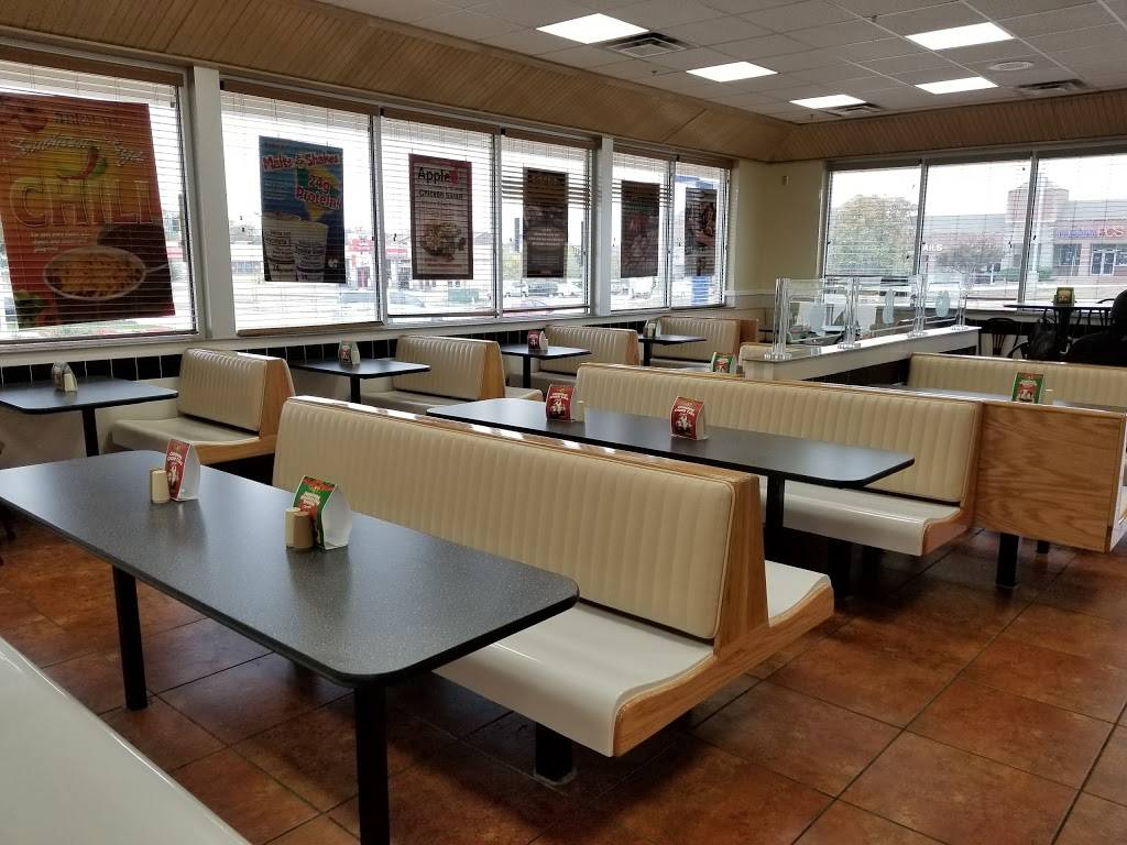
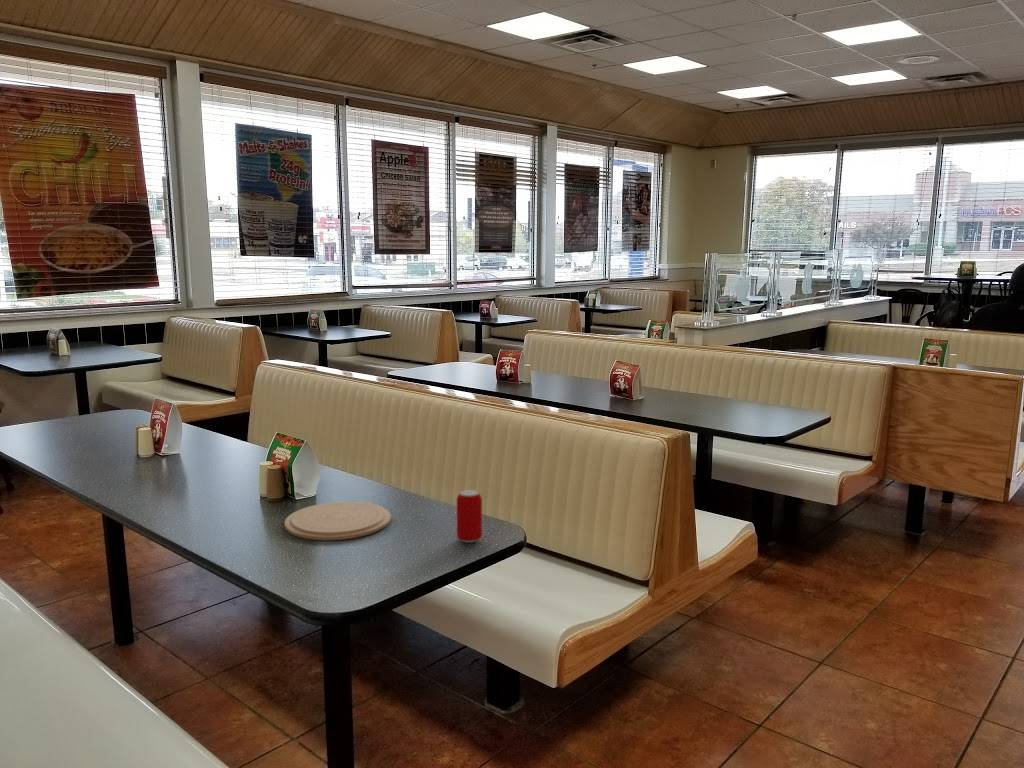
+ plate [283,500,392,541]
+ beverage can [456,489,483,544]
